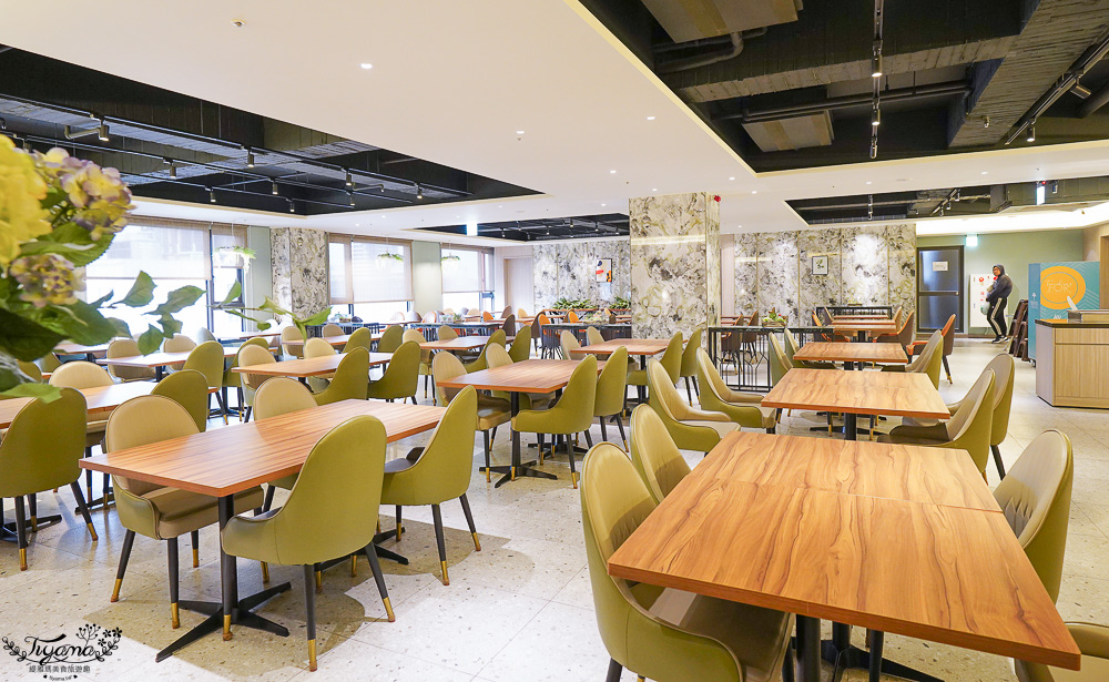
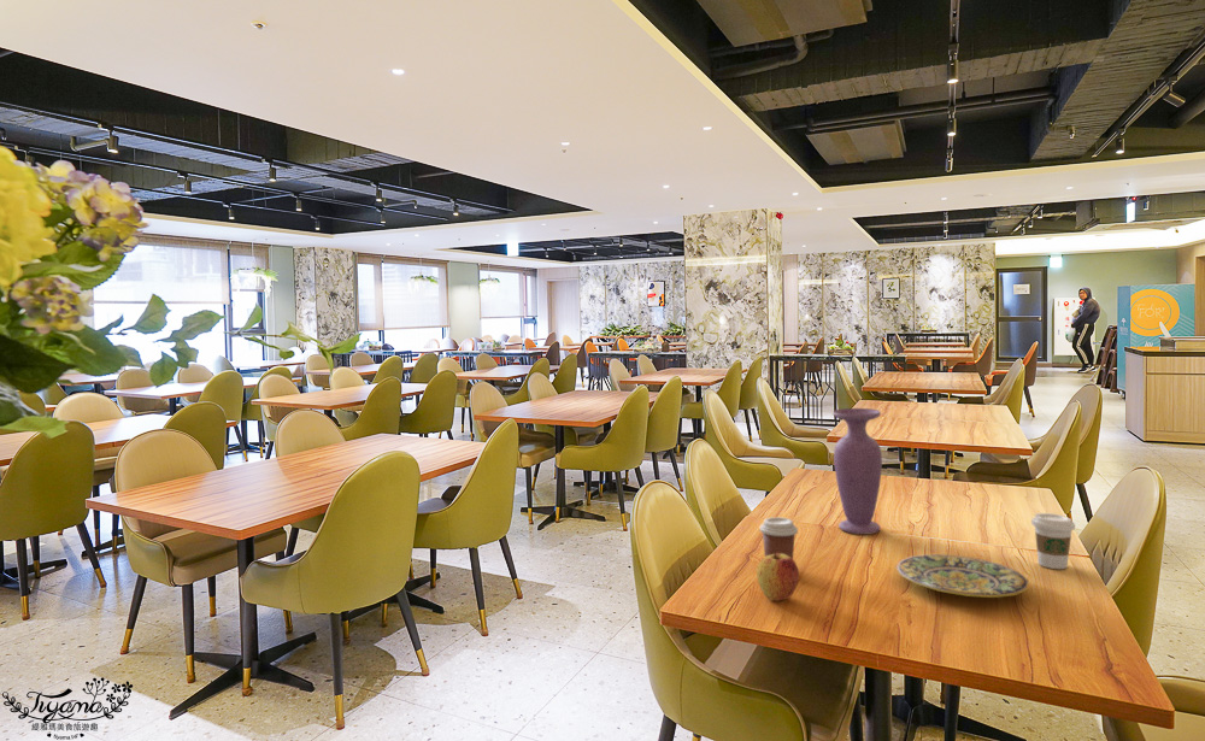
+ apple [756,553,800,601]
+ coffee cup [759,516,799,559]
+ plate [894,553,1030,599]
+ coffee cup [1030,512,1076,570]
+ vase [831,407,883,535]
